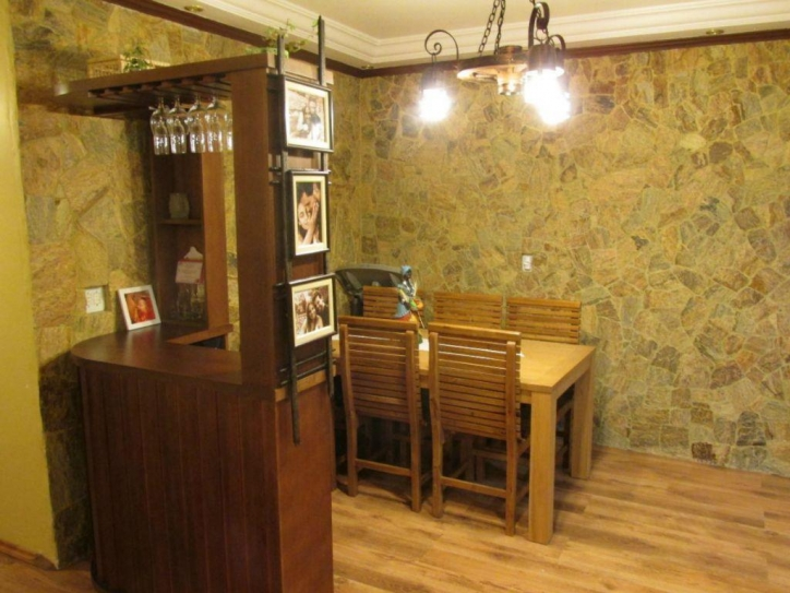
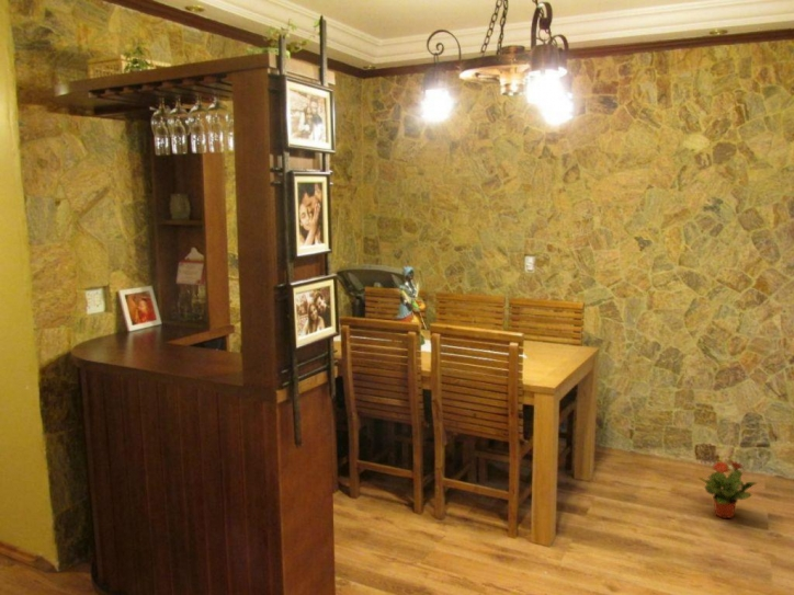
+ potted plant [697,459,758,519]
